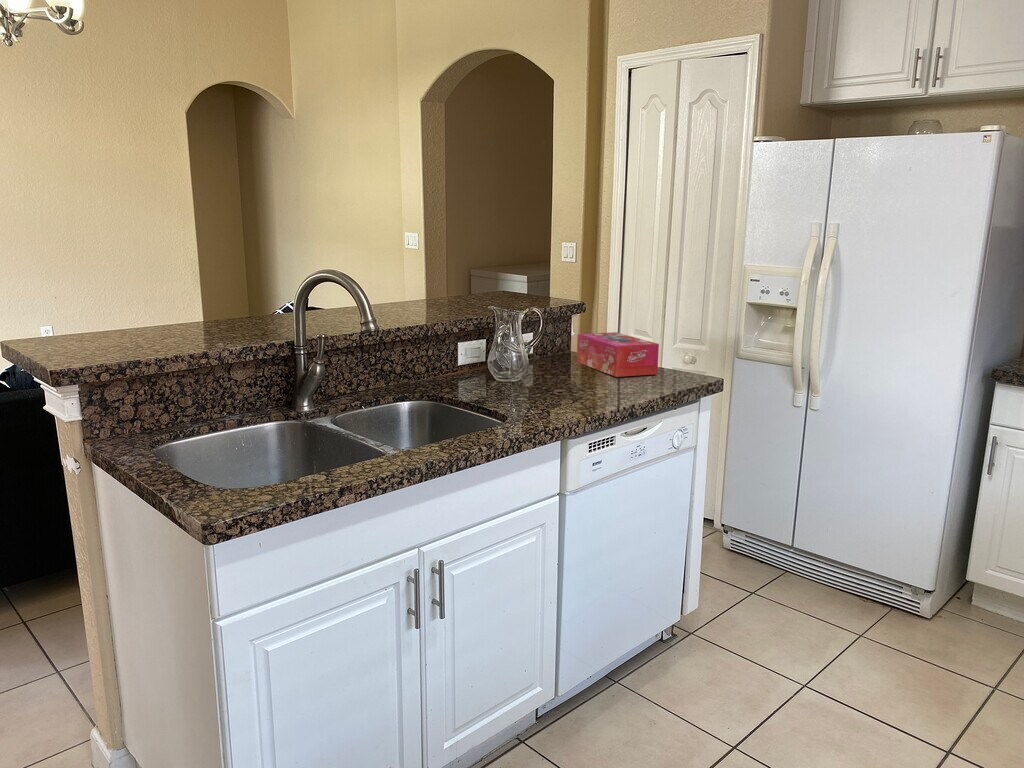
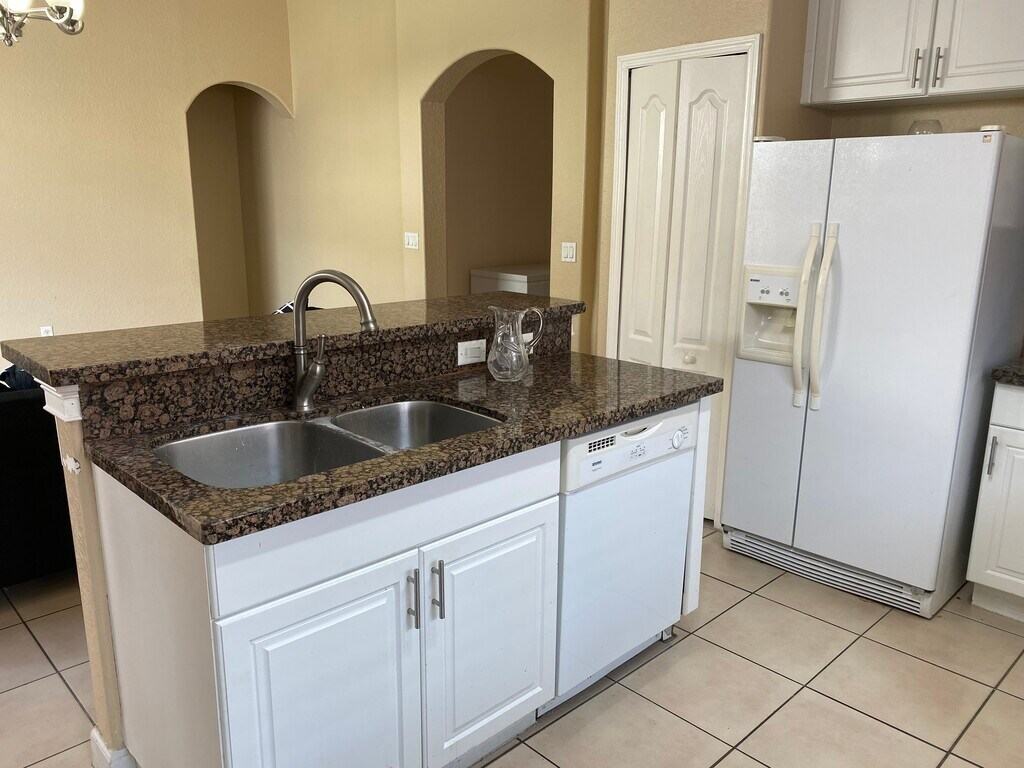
- tissue box [576,331,660,378]
